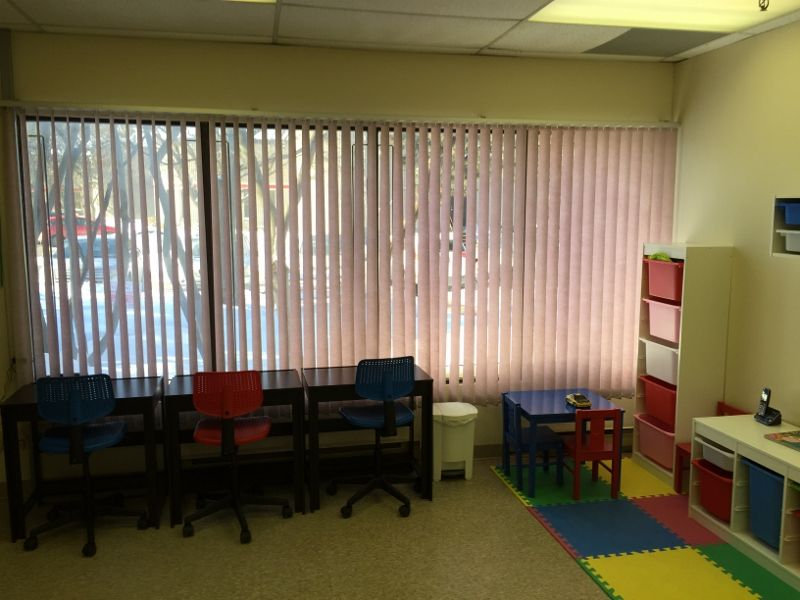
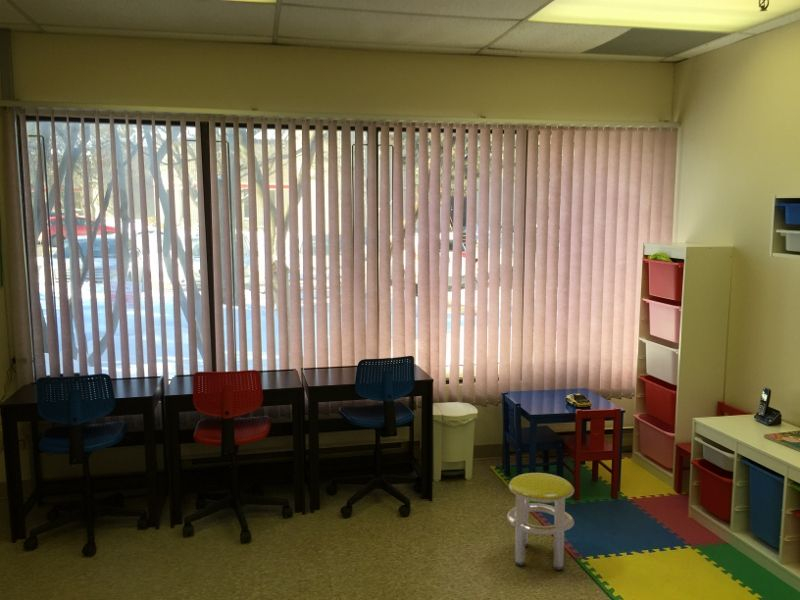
+ stool [506,472,575,571]
